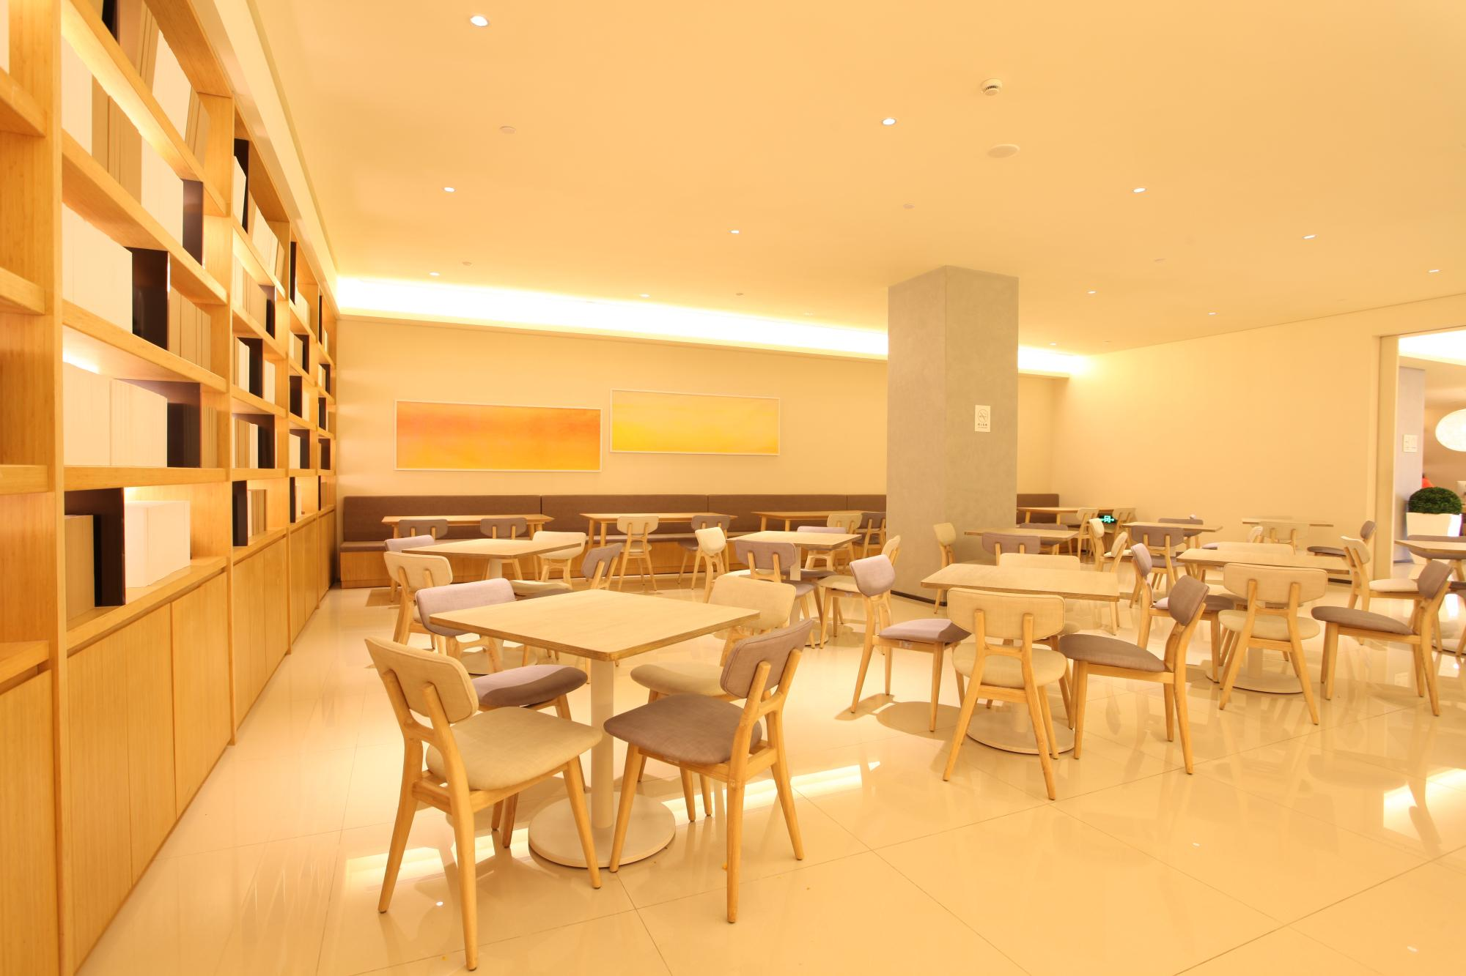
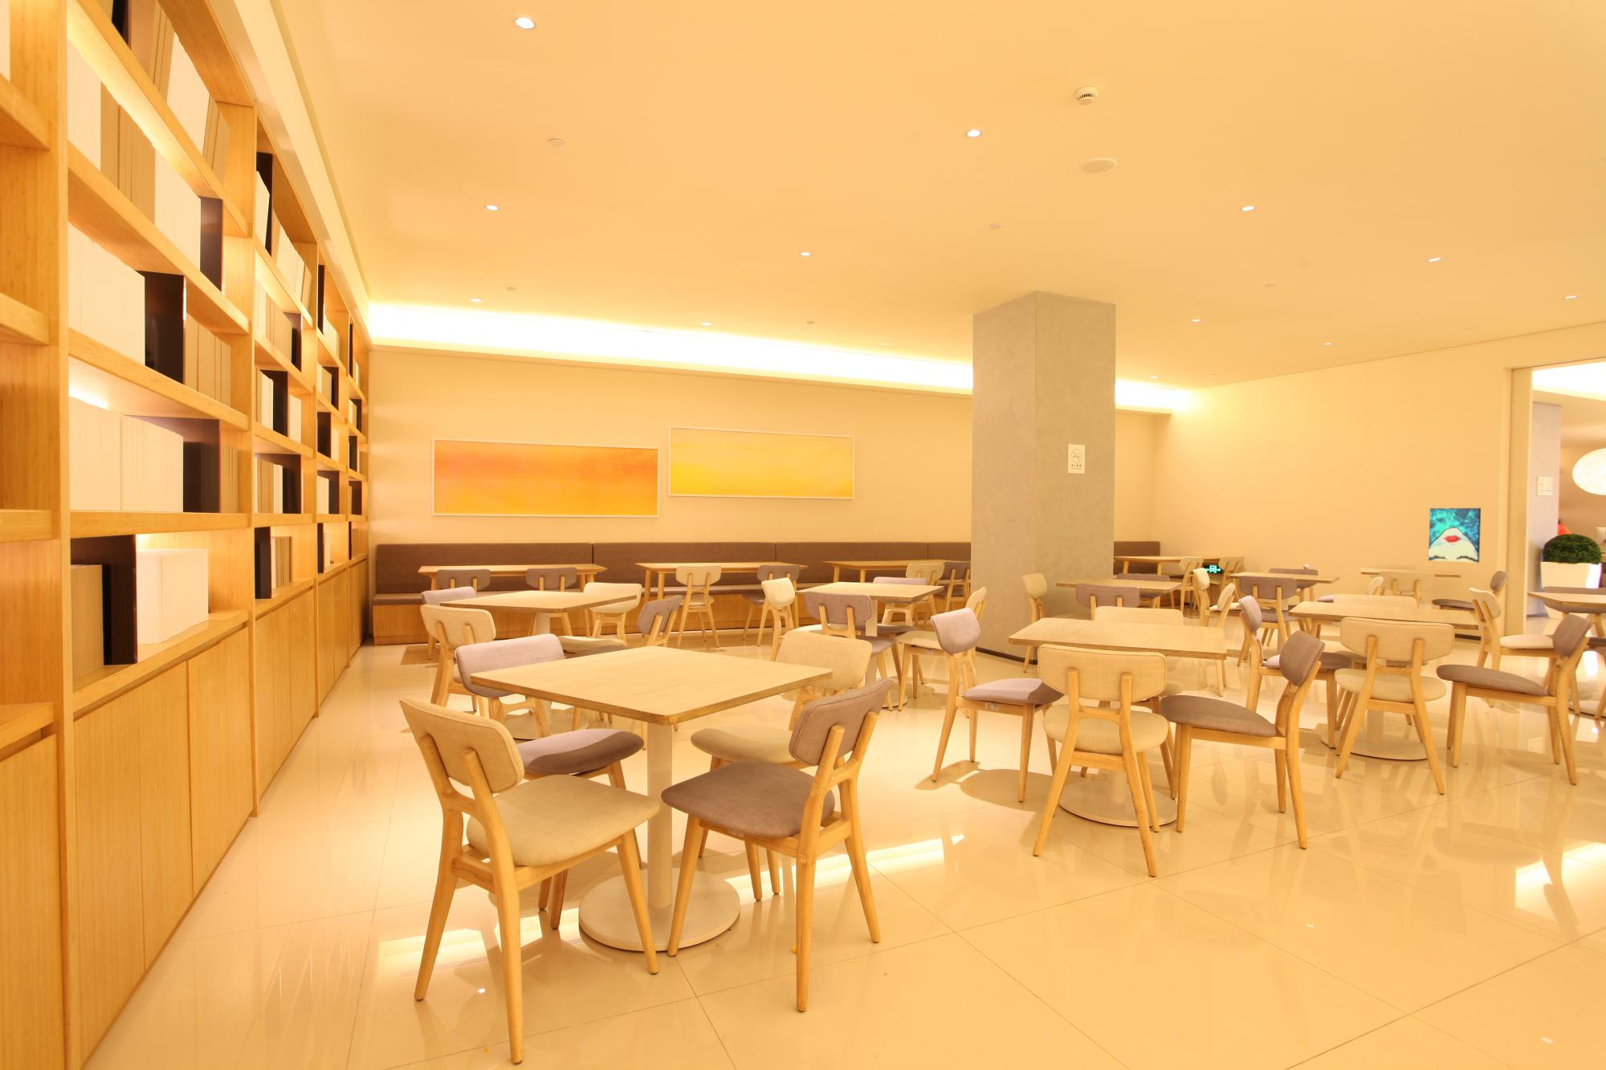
+ wall art [1428,508,1482,564]
